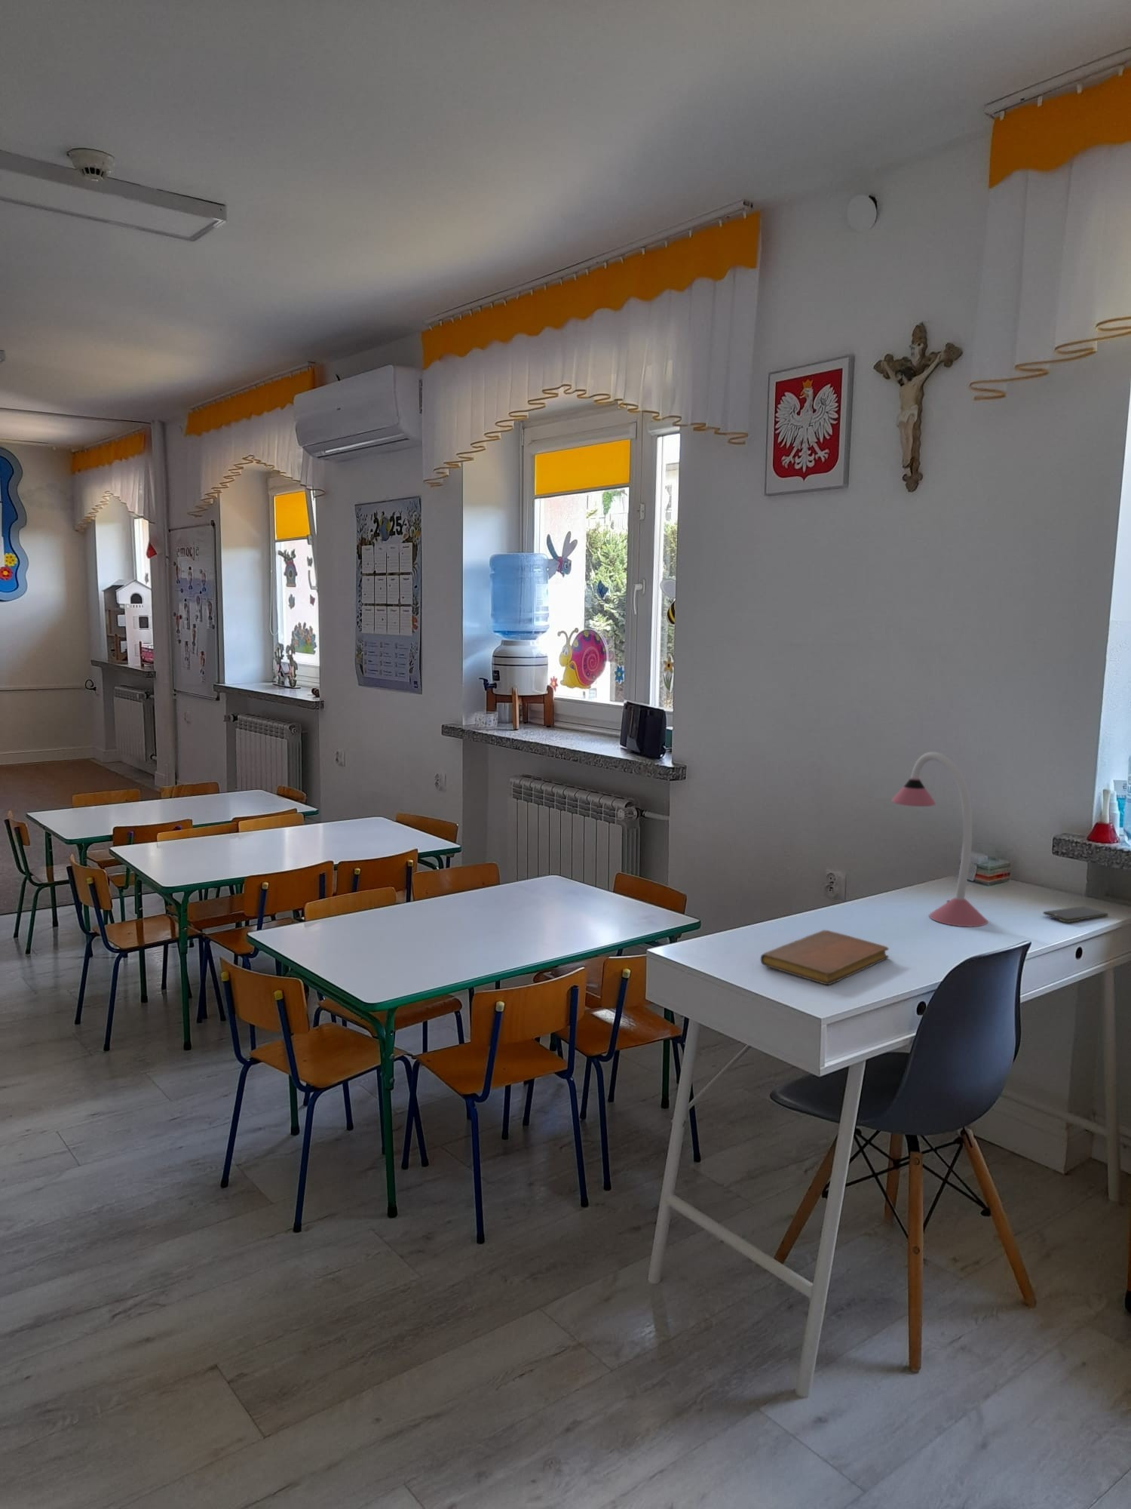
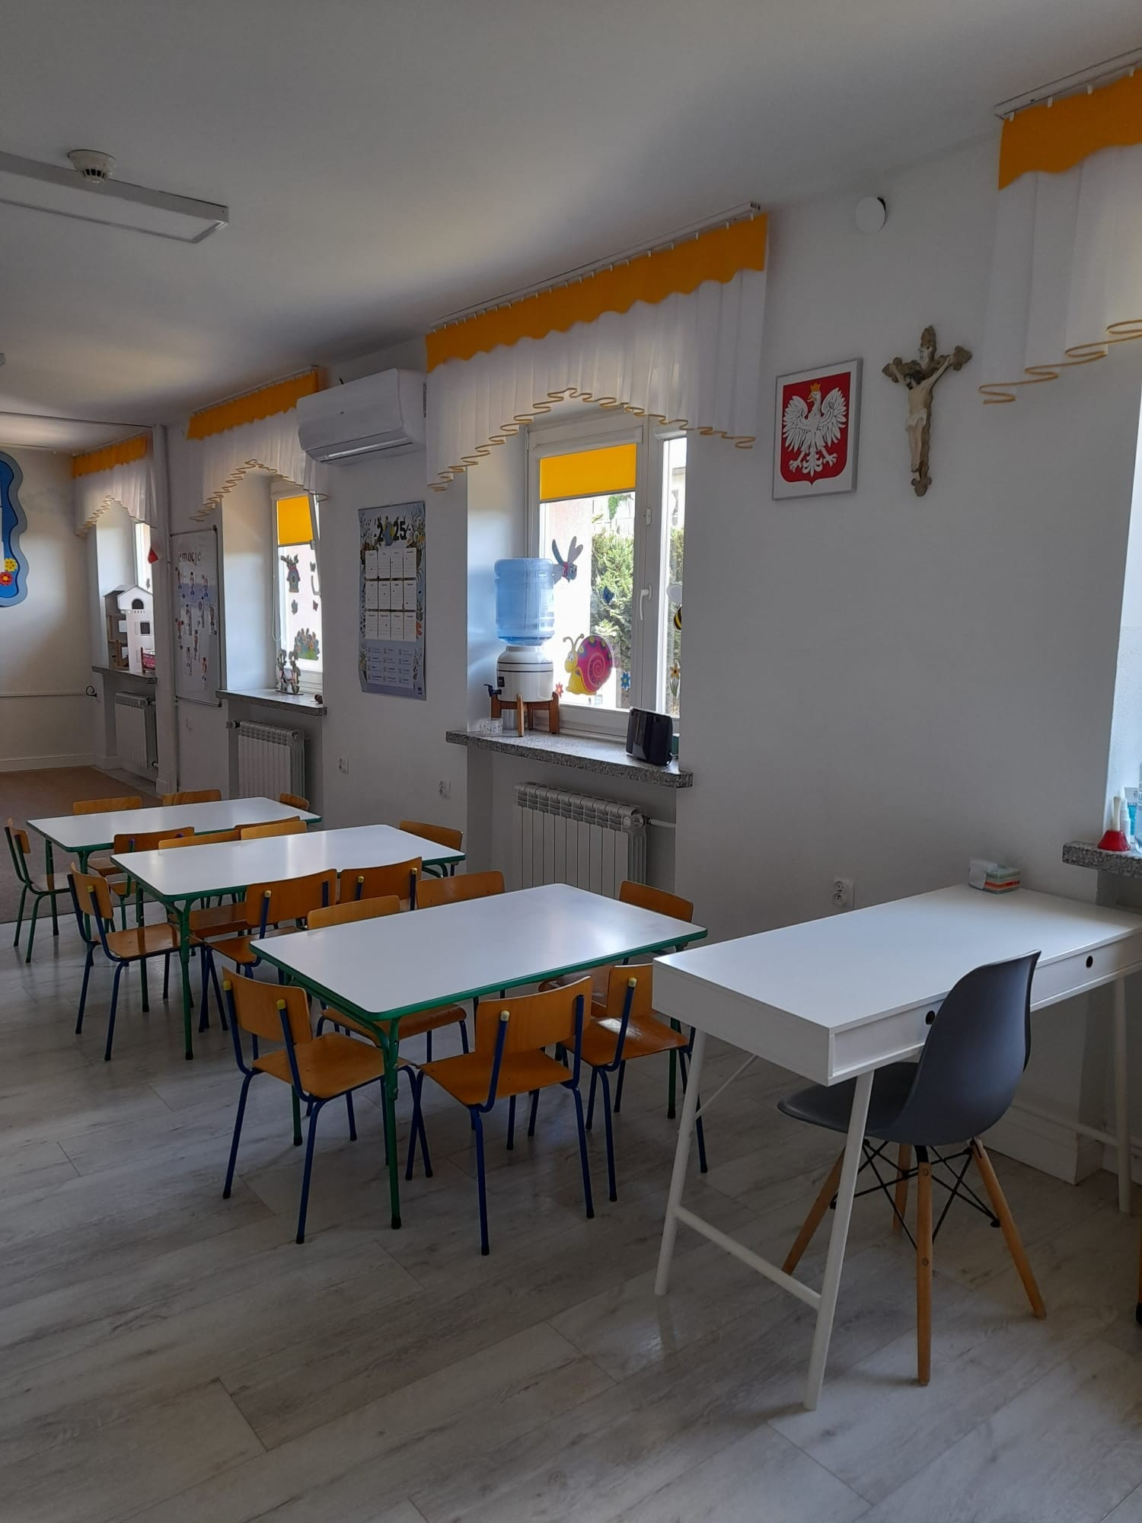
- smartphone [1043,905,1110,923]
- notebook [760,929,890,985]
- desk lamp [891,751,988,927]
